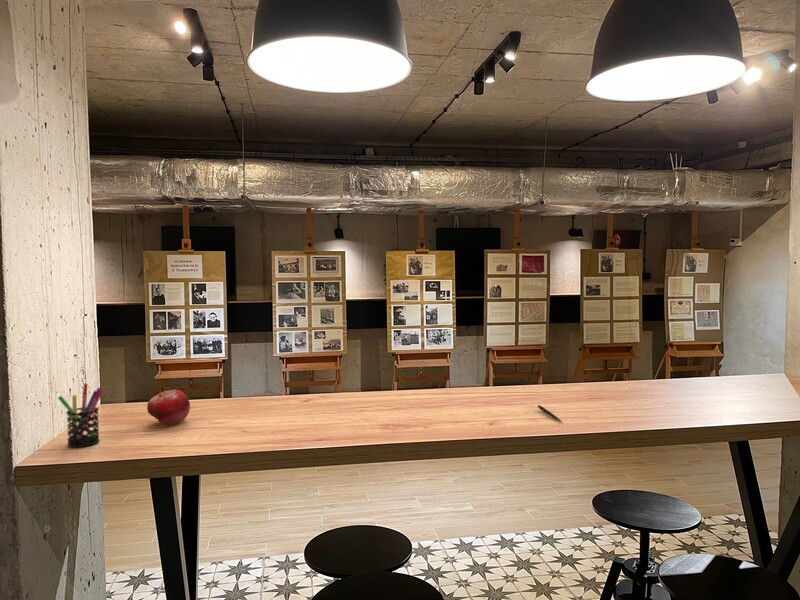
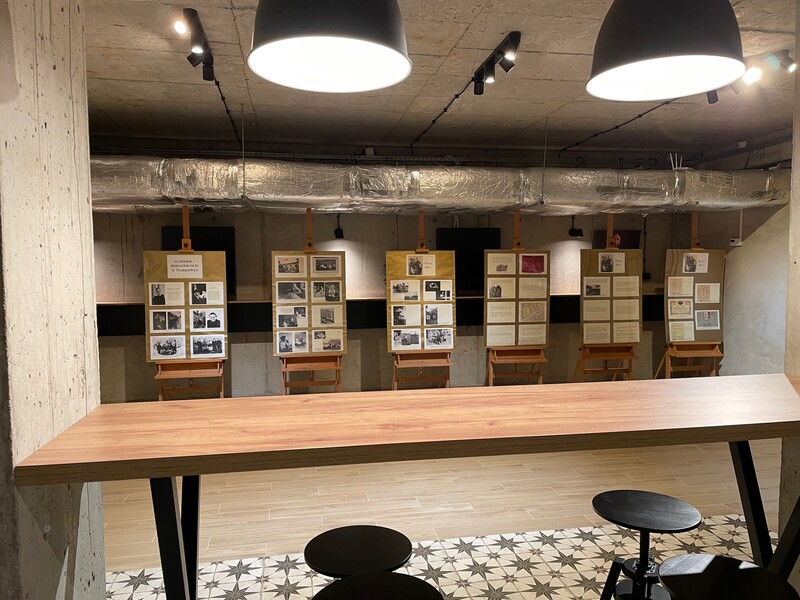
- pen [537,404,563,423]
- pen holder [57,383,104,448]
- fruit [146,389,191,426]
